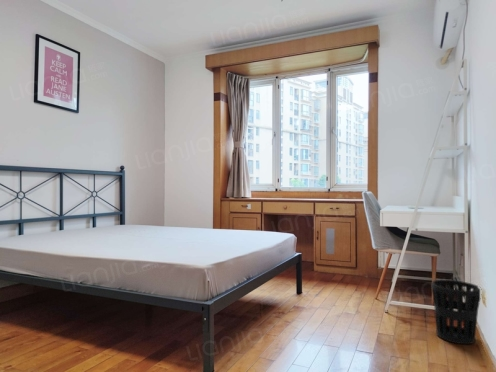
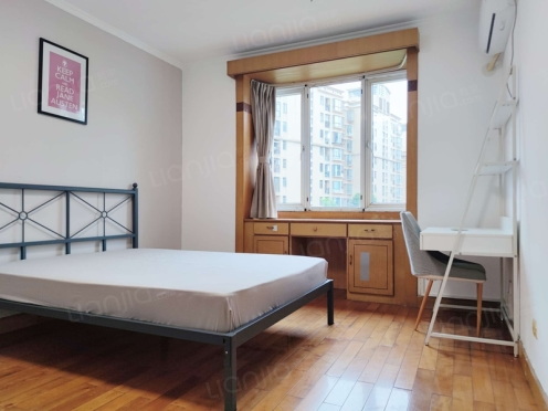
- wastebasket [430,279,481,345]
